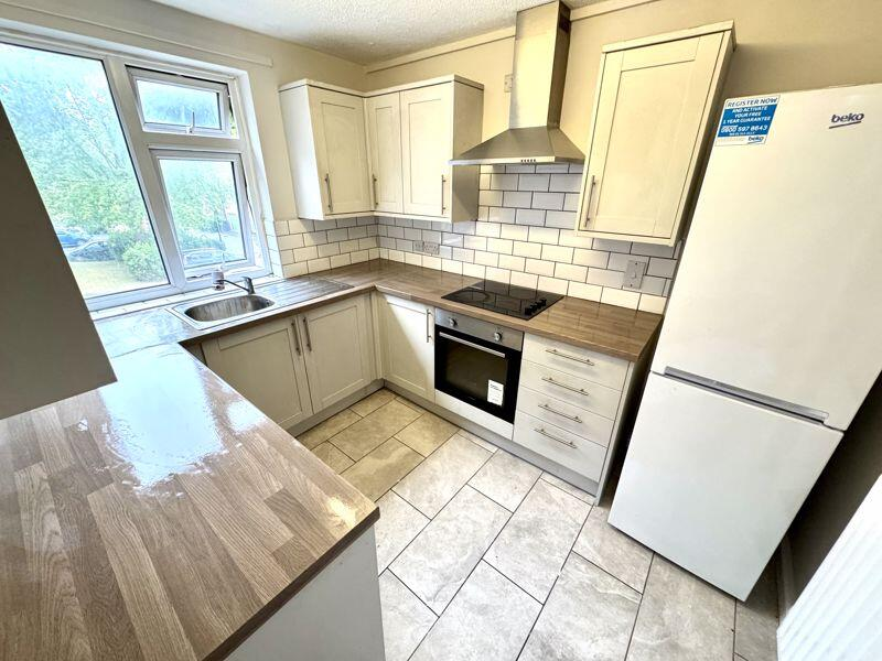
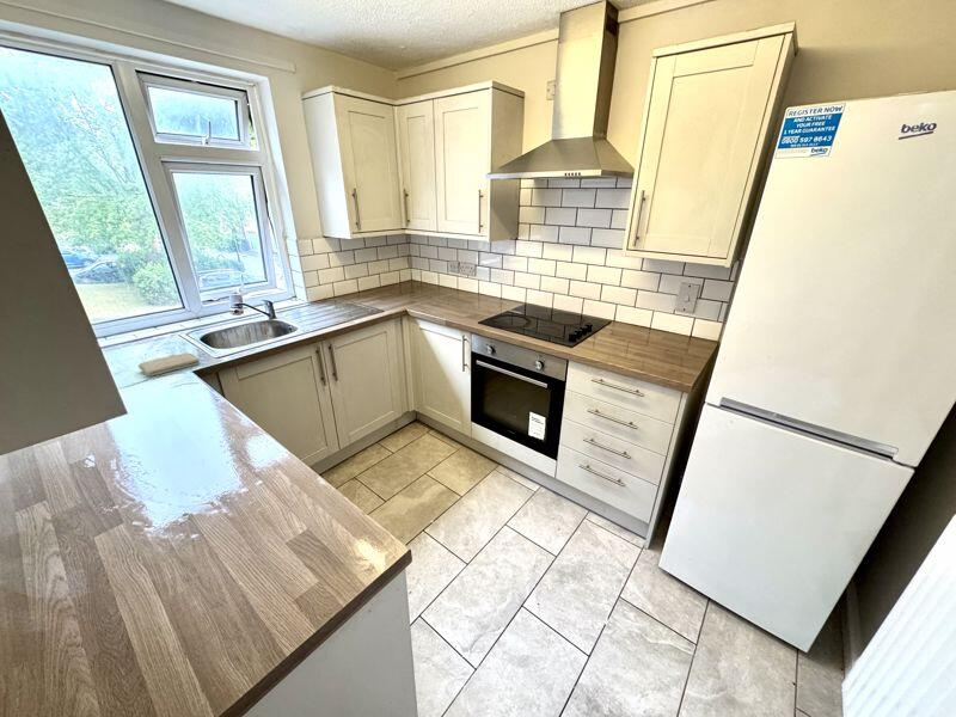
+ washcloth [137,351,201,378]
